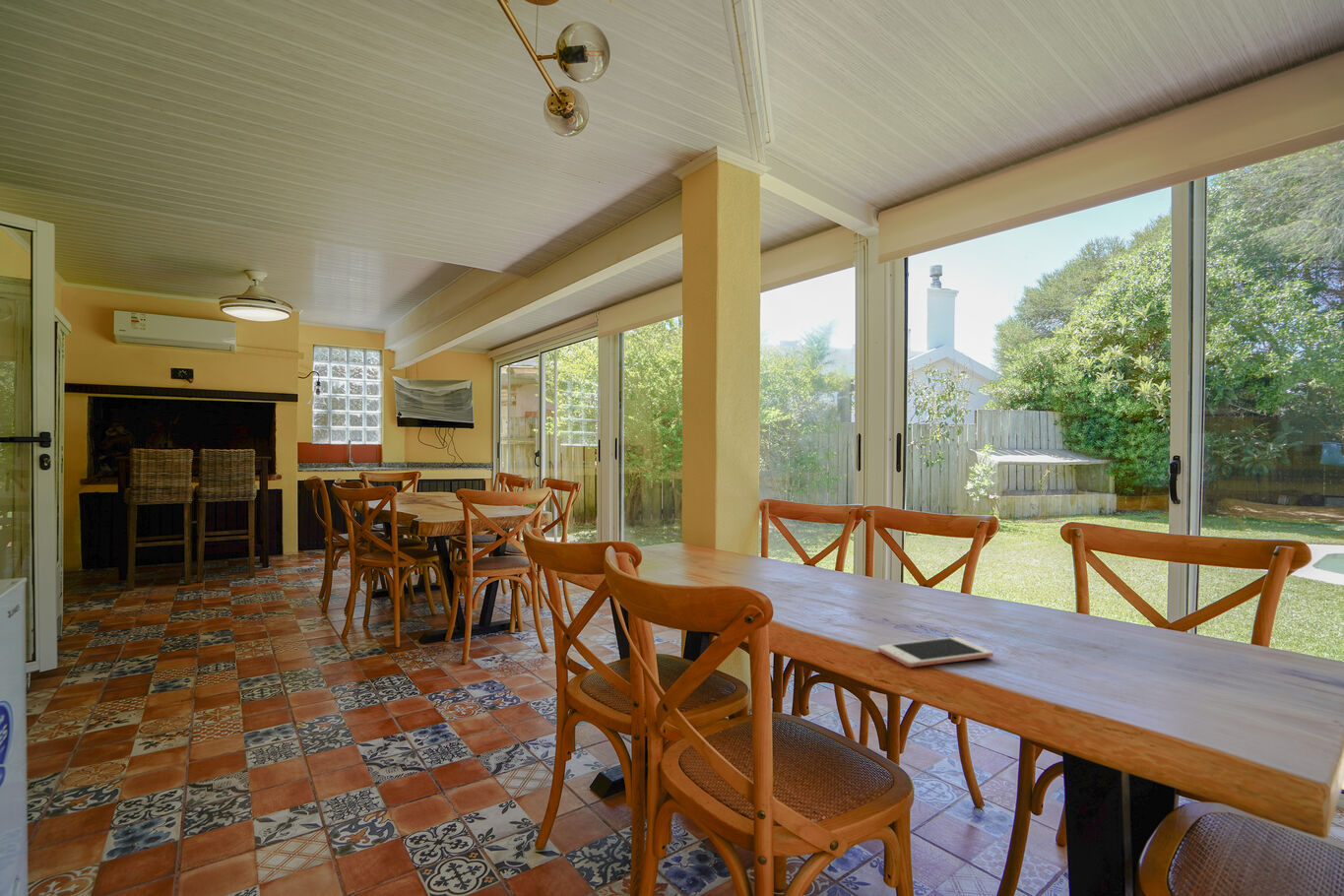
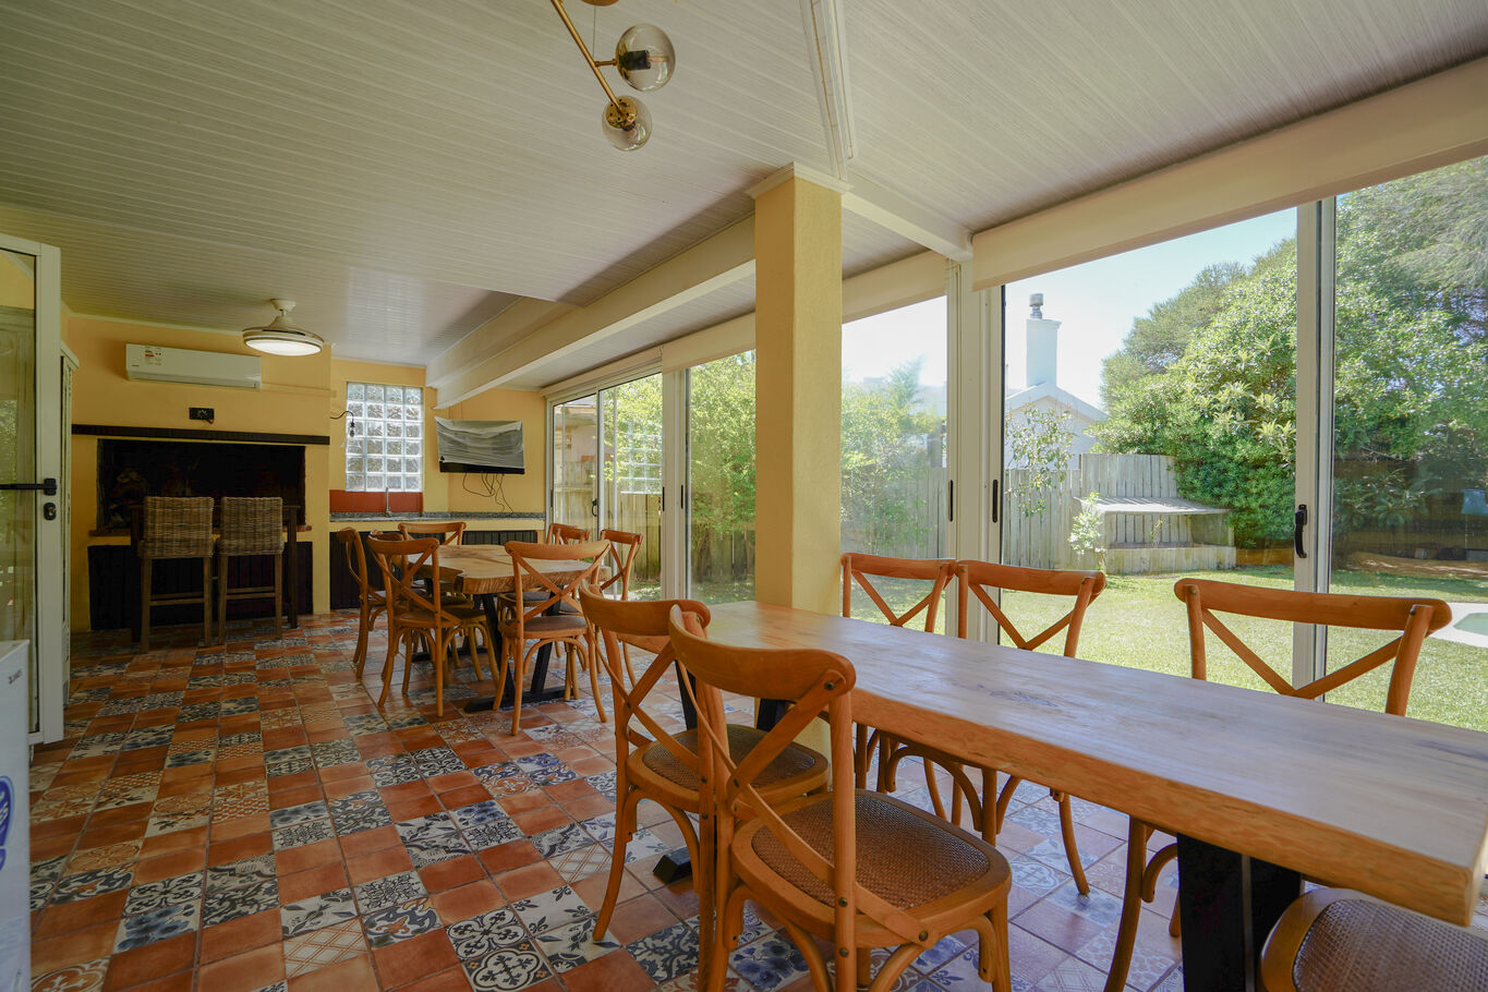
- cell phone [877,636,994,669]
